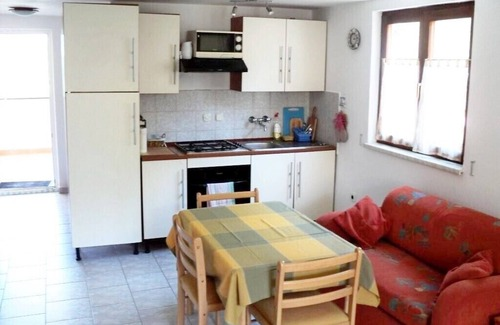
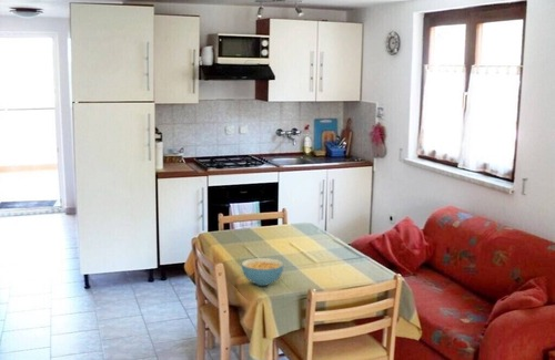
+ cereal bowl [241,257,284,287]
